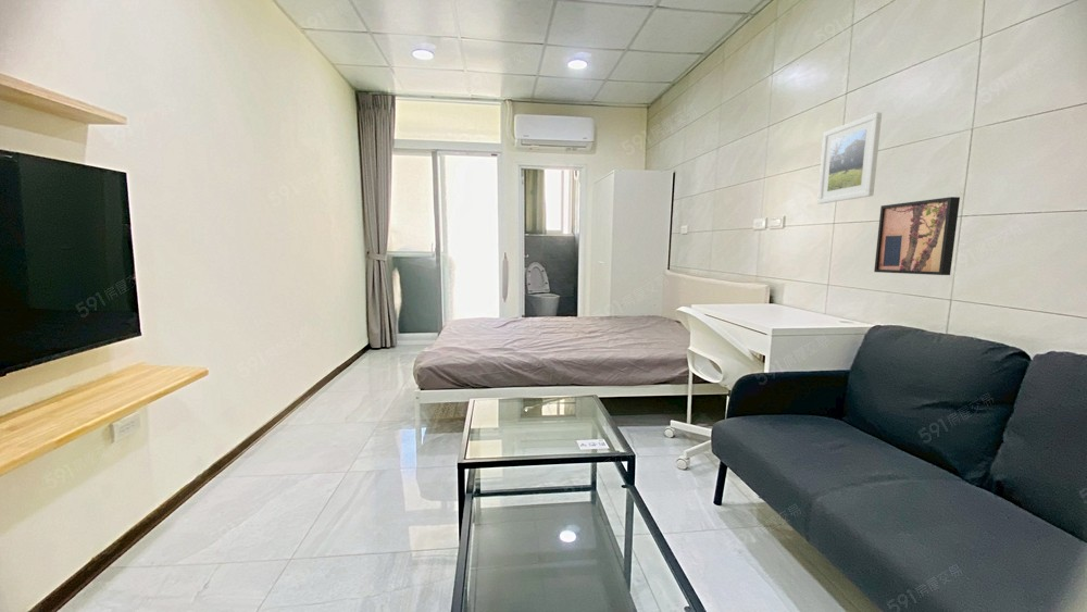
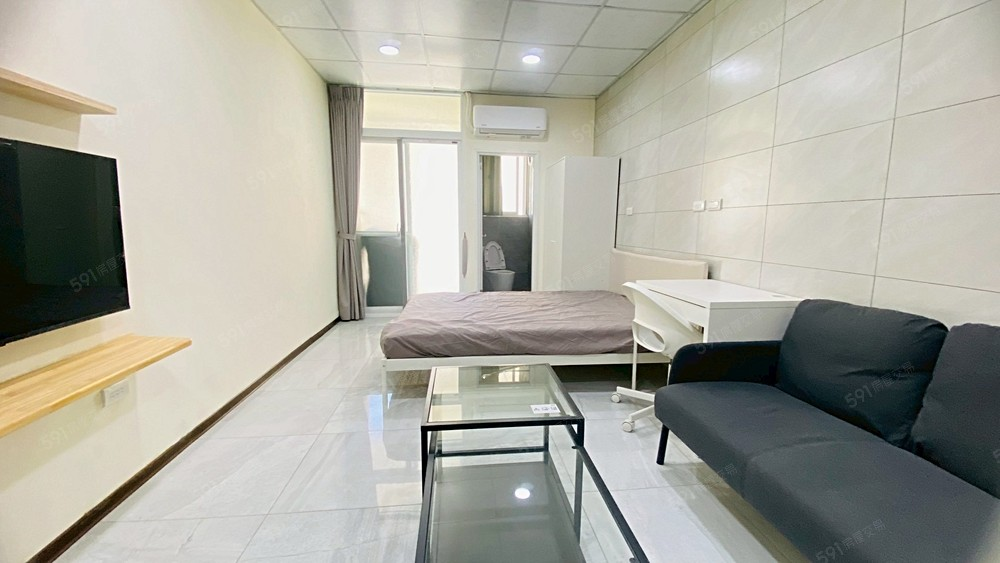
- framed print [816,112,883,205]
- wall art [873,196,961,276]
